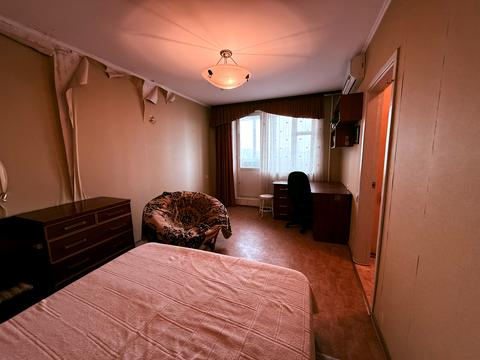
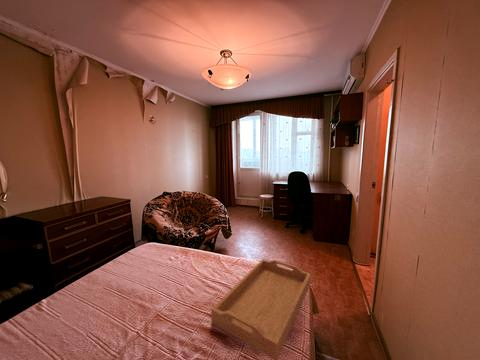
+ serving tray [210,258,312,360]
